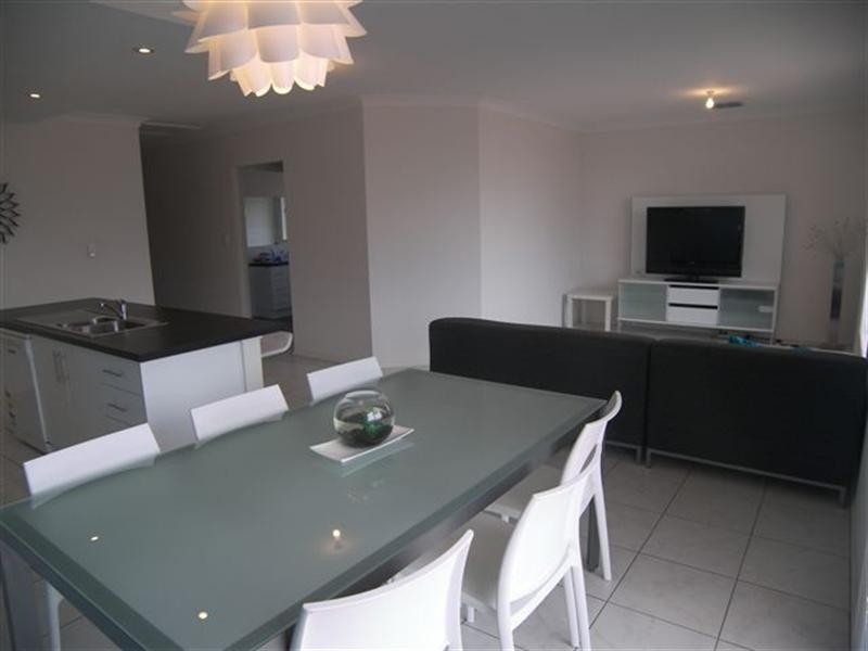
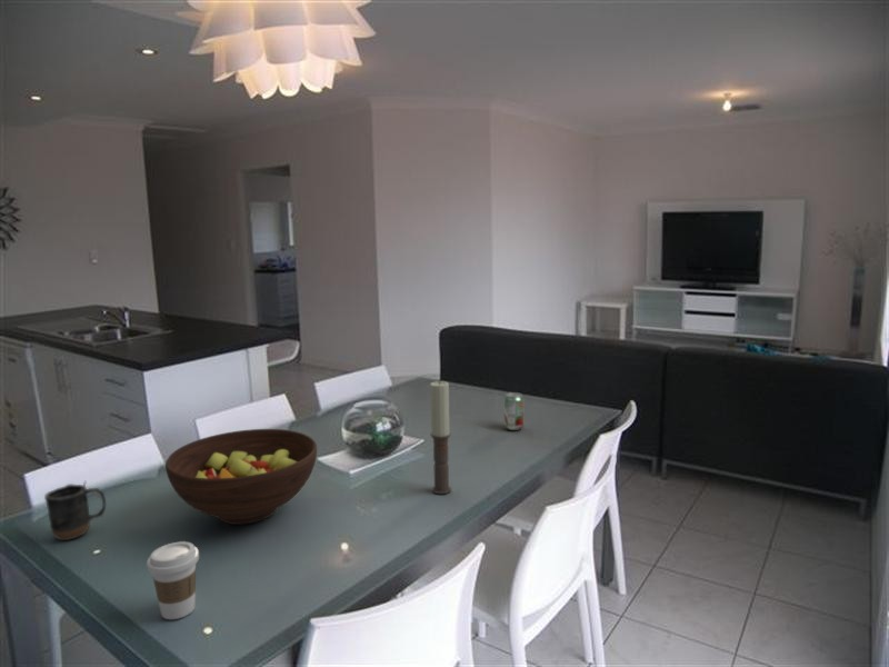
+ mug [43,480,107,541]
+ candle [429,379,452,496]
+ fruit bowl [164,428,318,526]
+ beverage can [503,391,525,431]
+ coffee cup [146,540,200,620]
